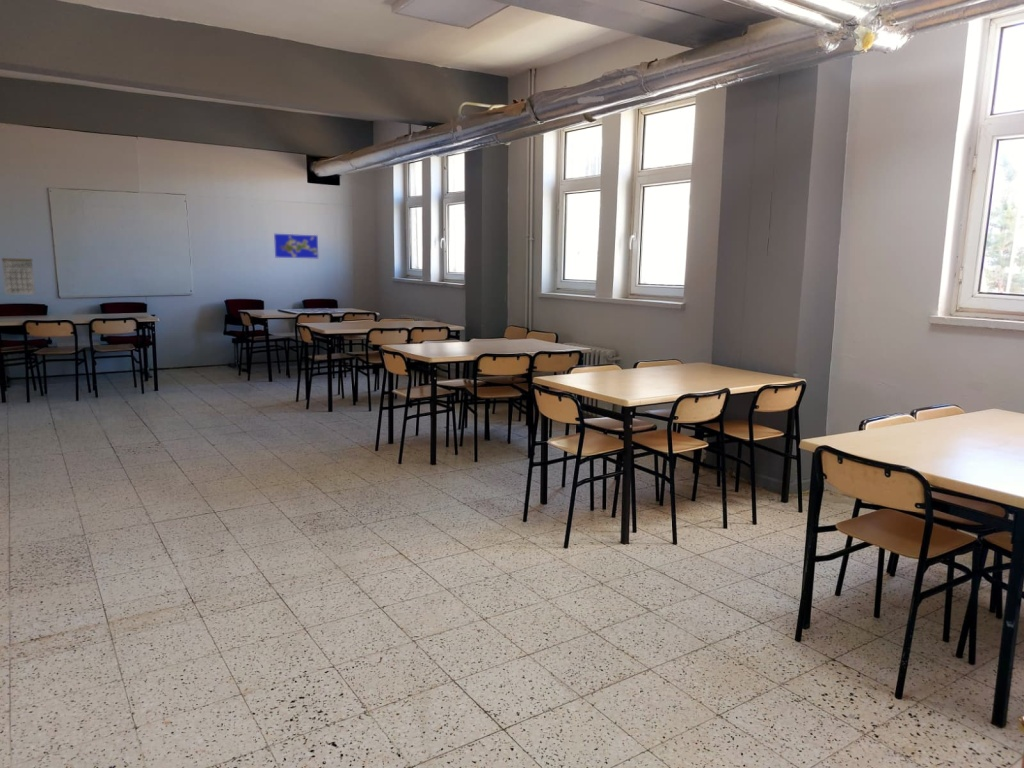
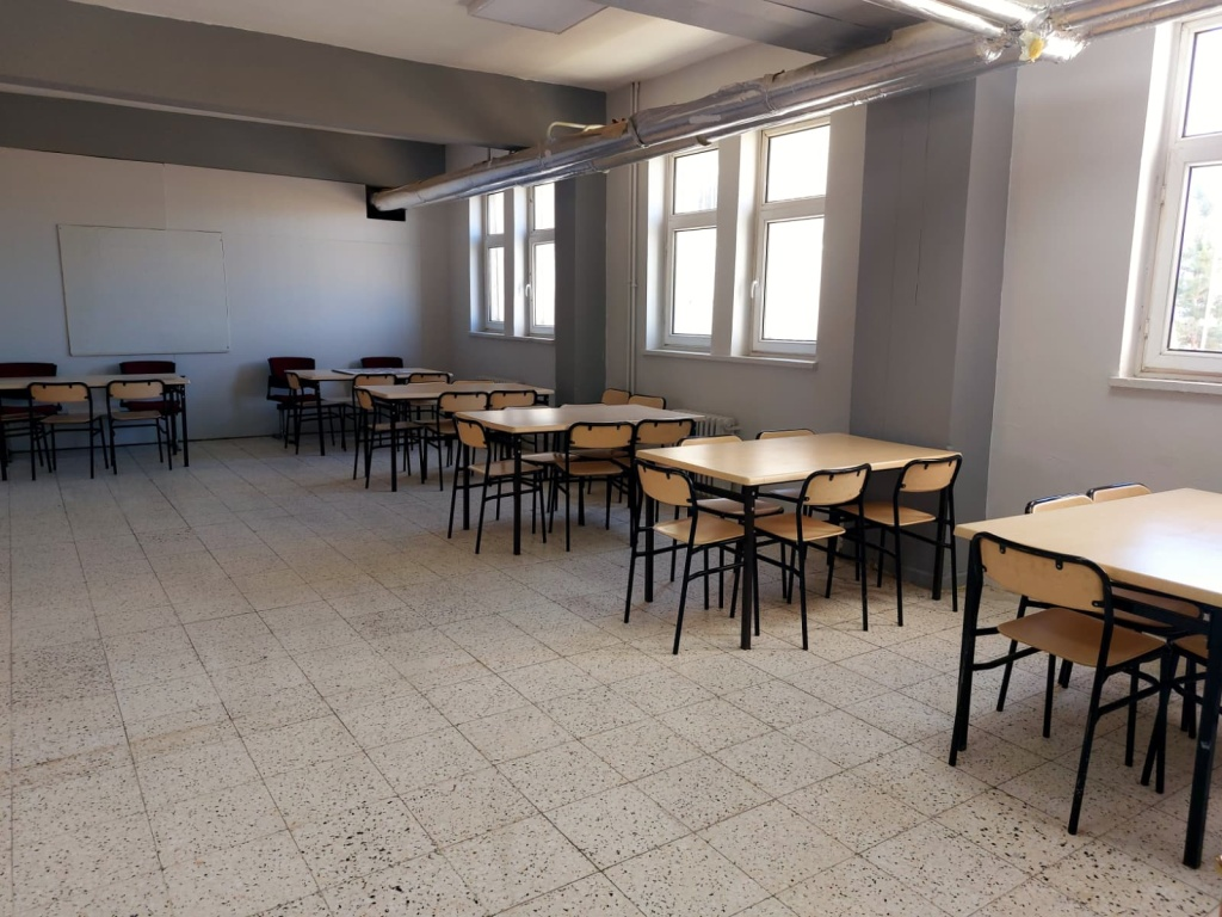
- calendar [1,250,36,295]
- world map [273,233,319,259]
